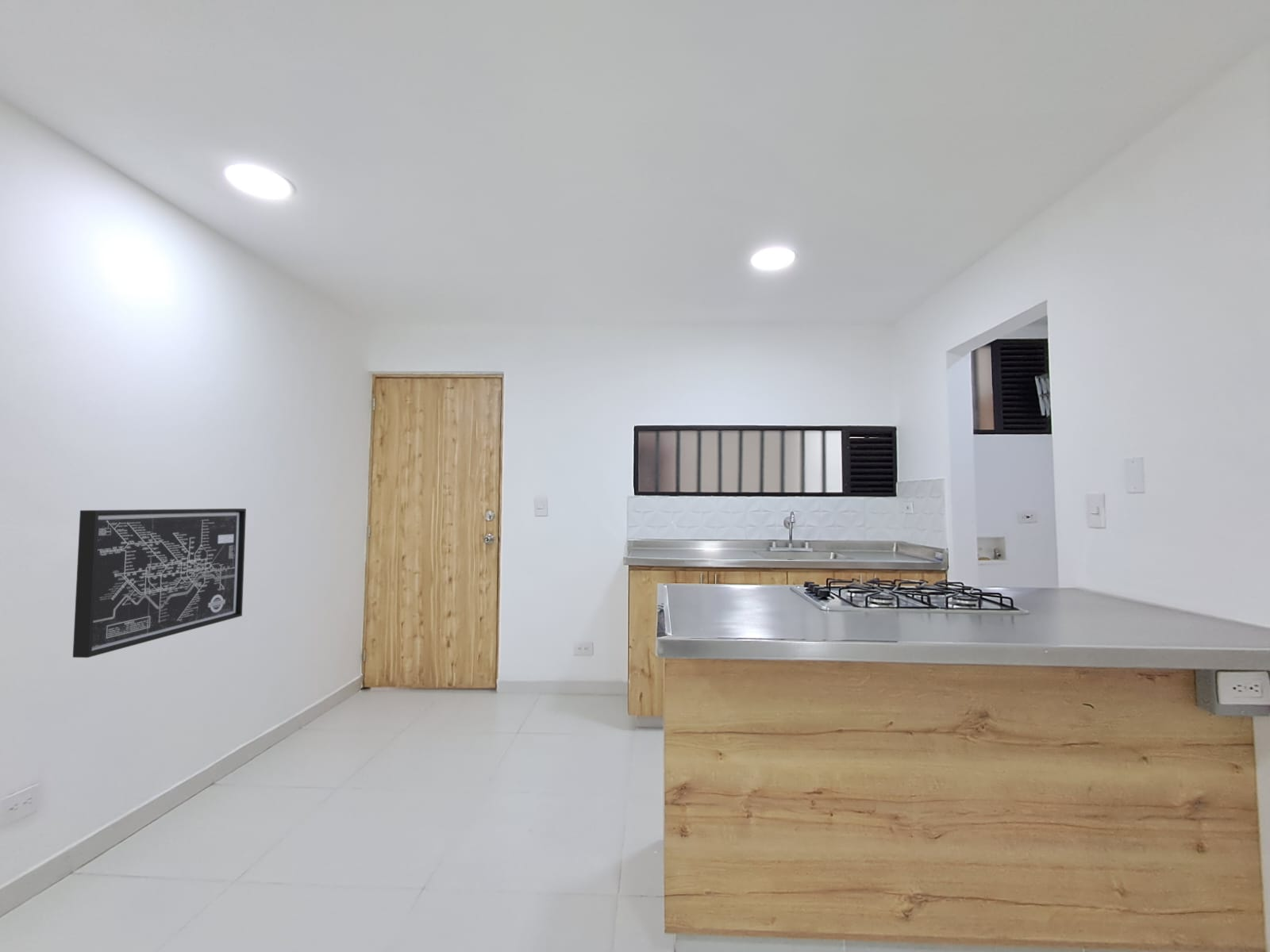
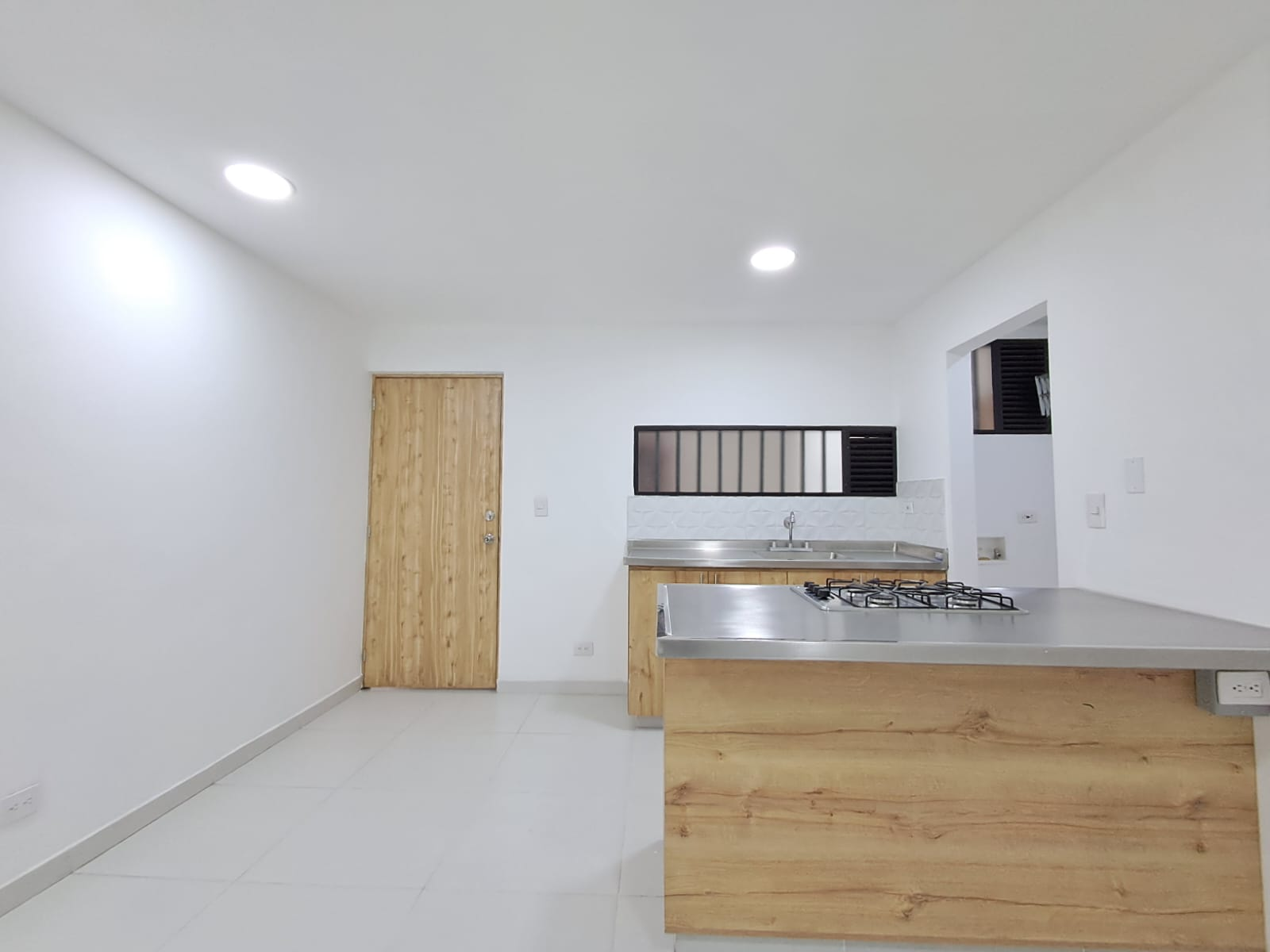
- wall art [72,508,247,658]
